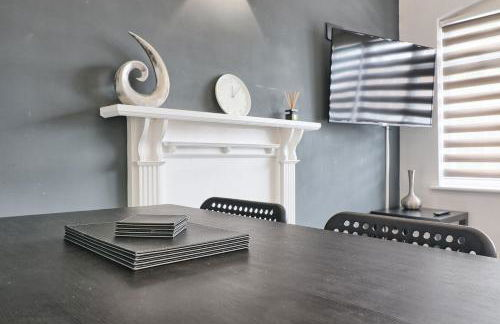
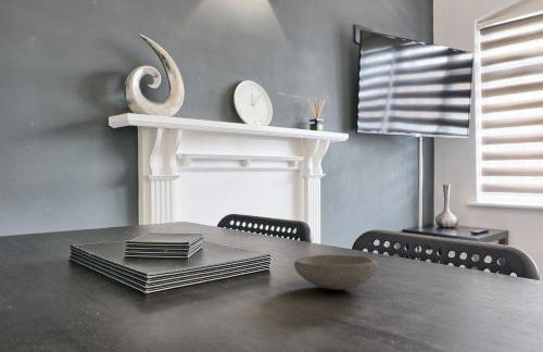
+ bowl [293,254,378,291]
